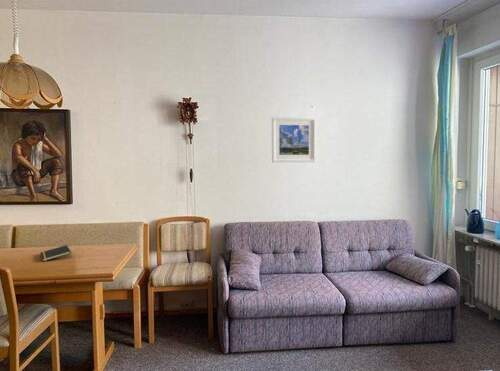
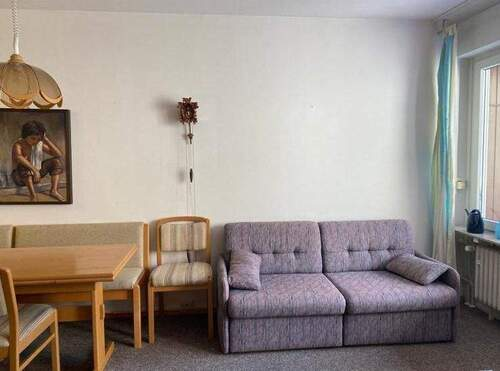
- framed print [271,116,317,163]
- notepad [39,244,72,262]
